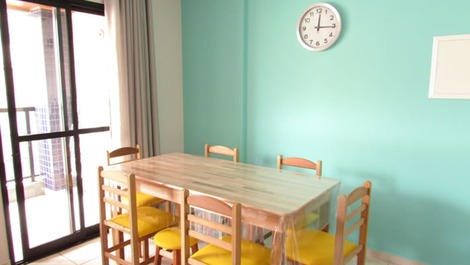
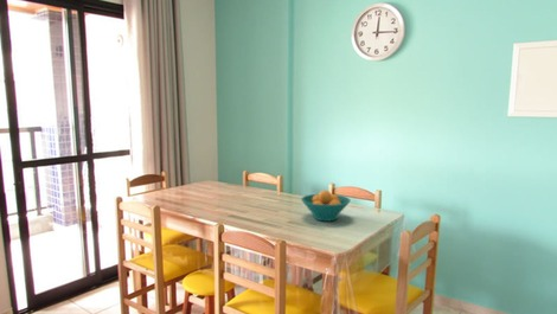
+ fruit bowl [300,190,352,223]
